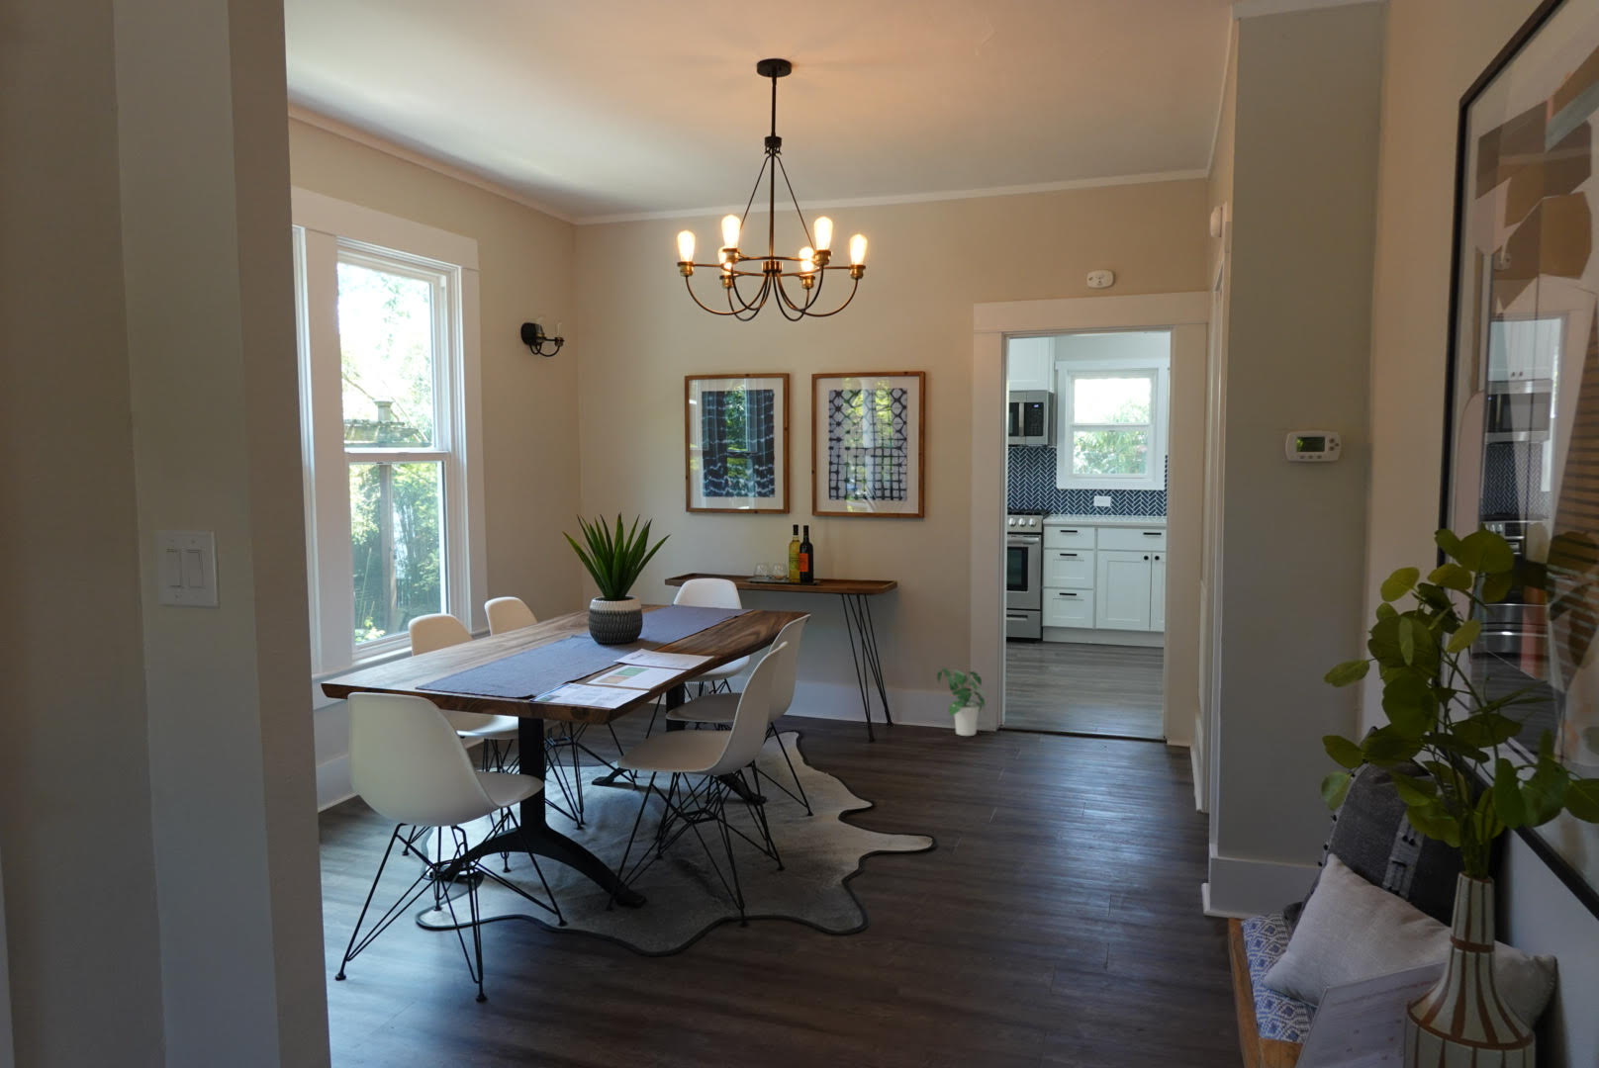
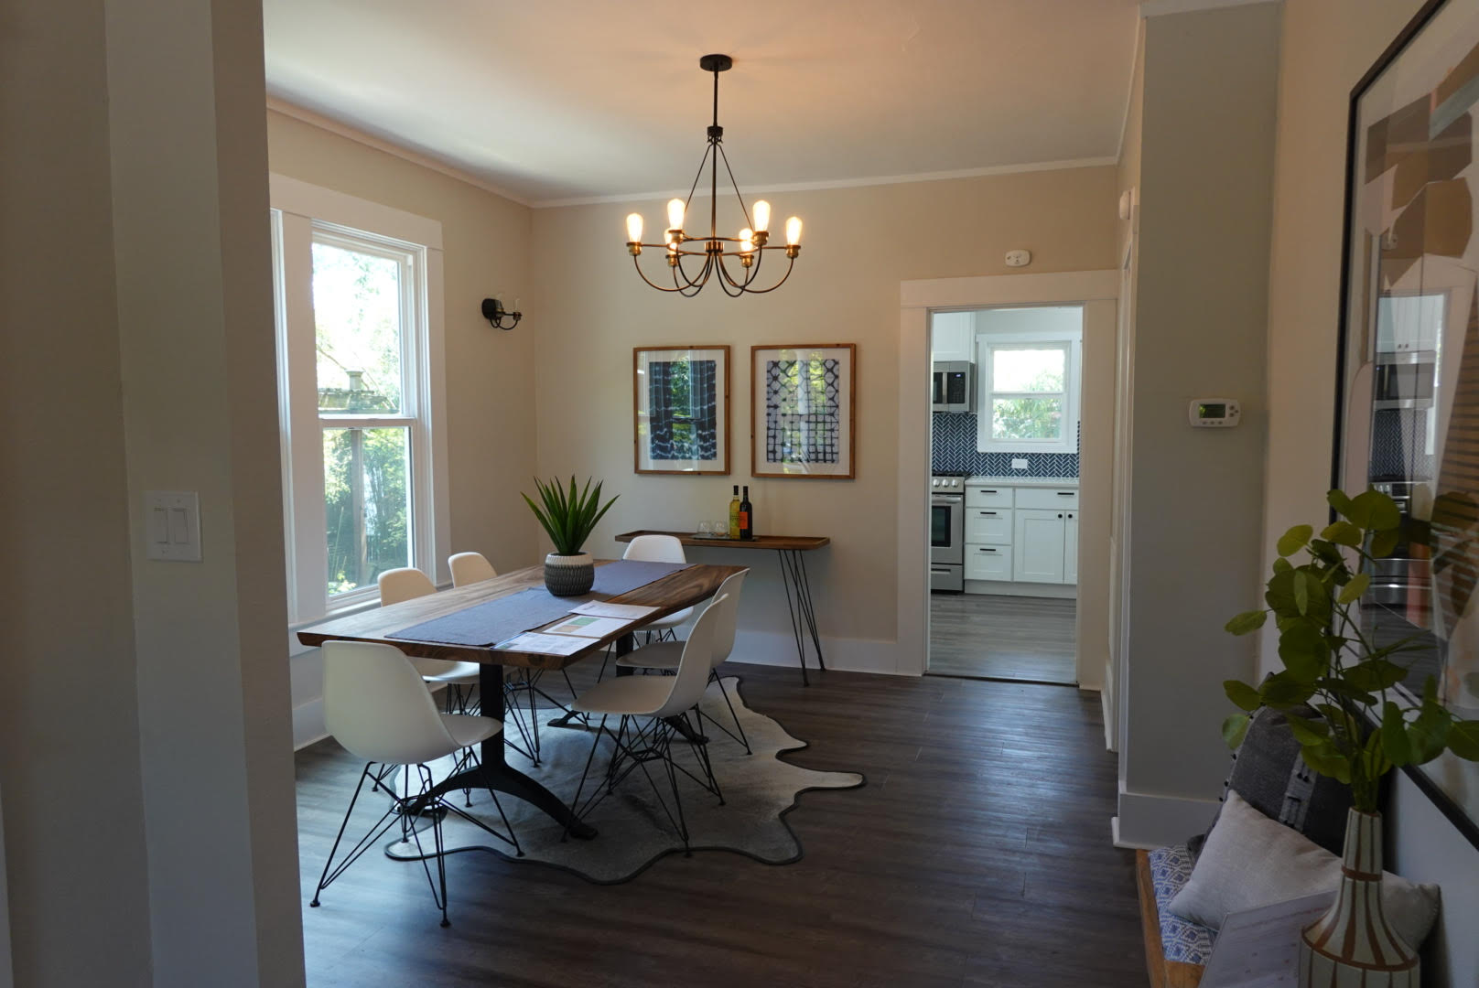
- potted plant [936,665,987,737]
